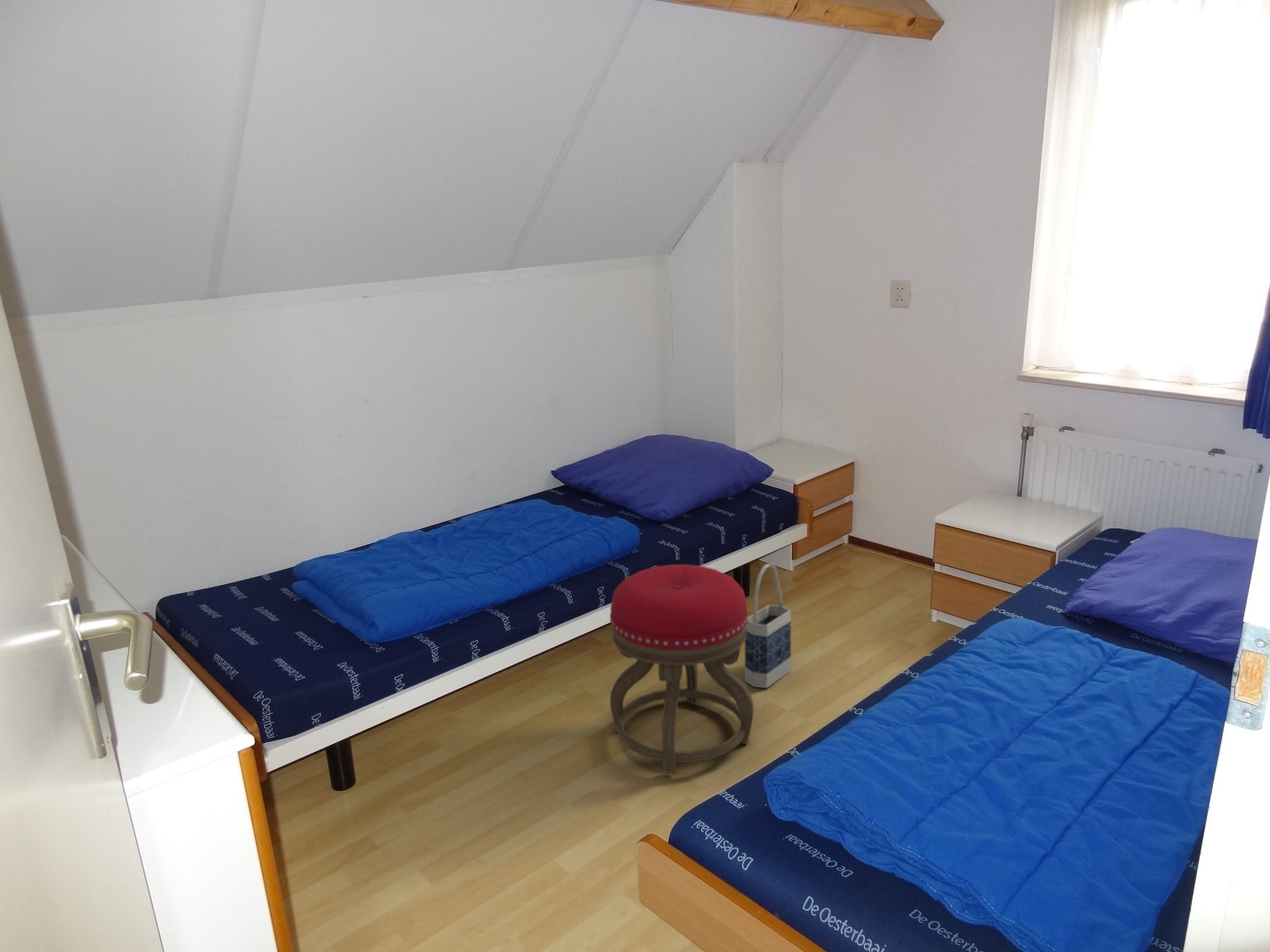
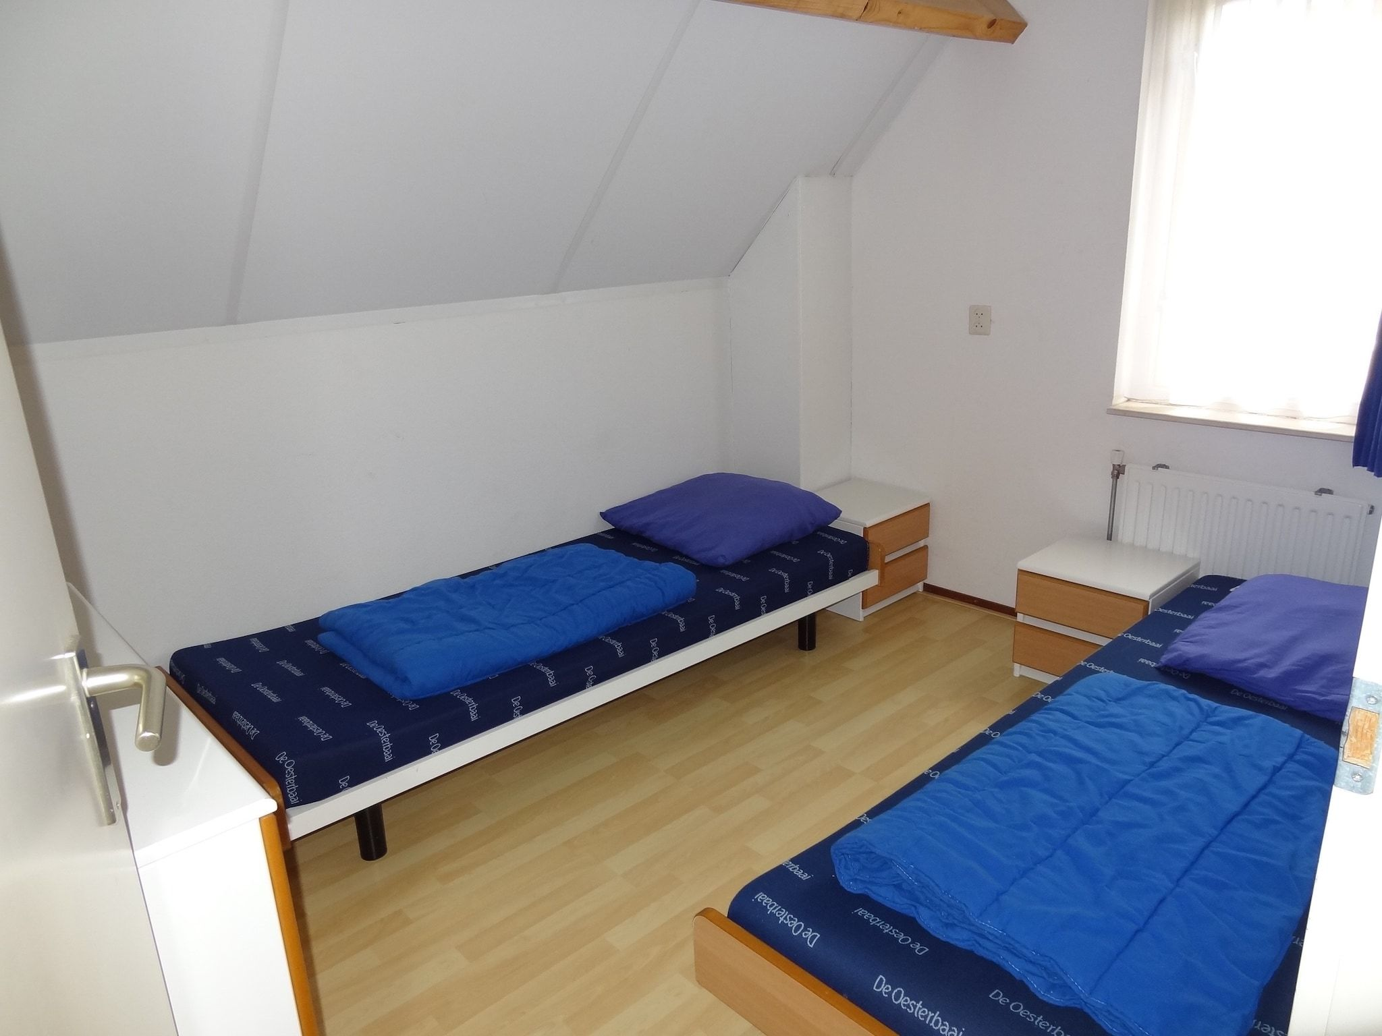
- bag [744,563,792,689]
- stool [610,564,755,774]
